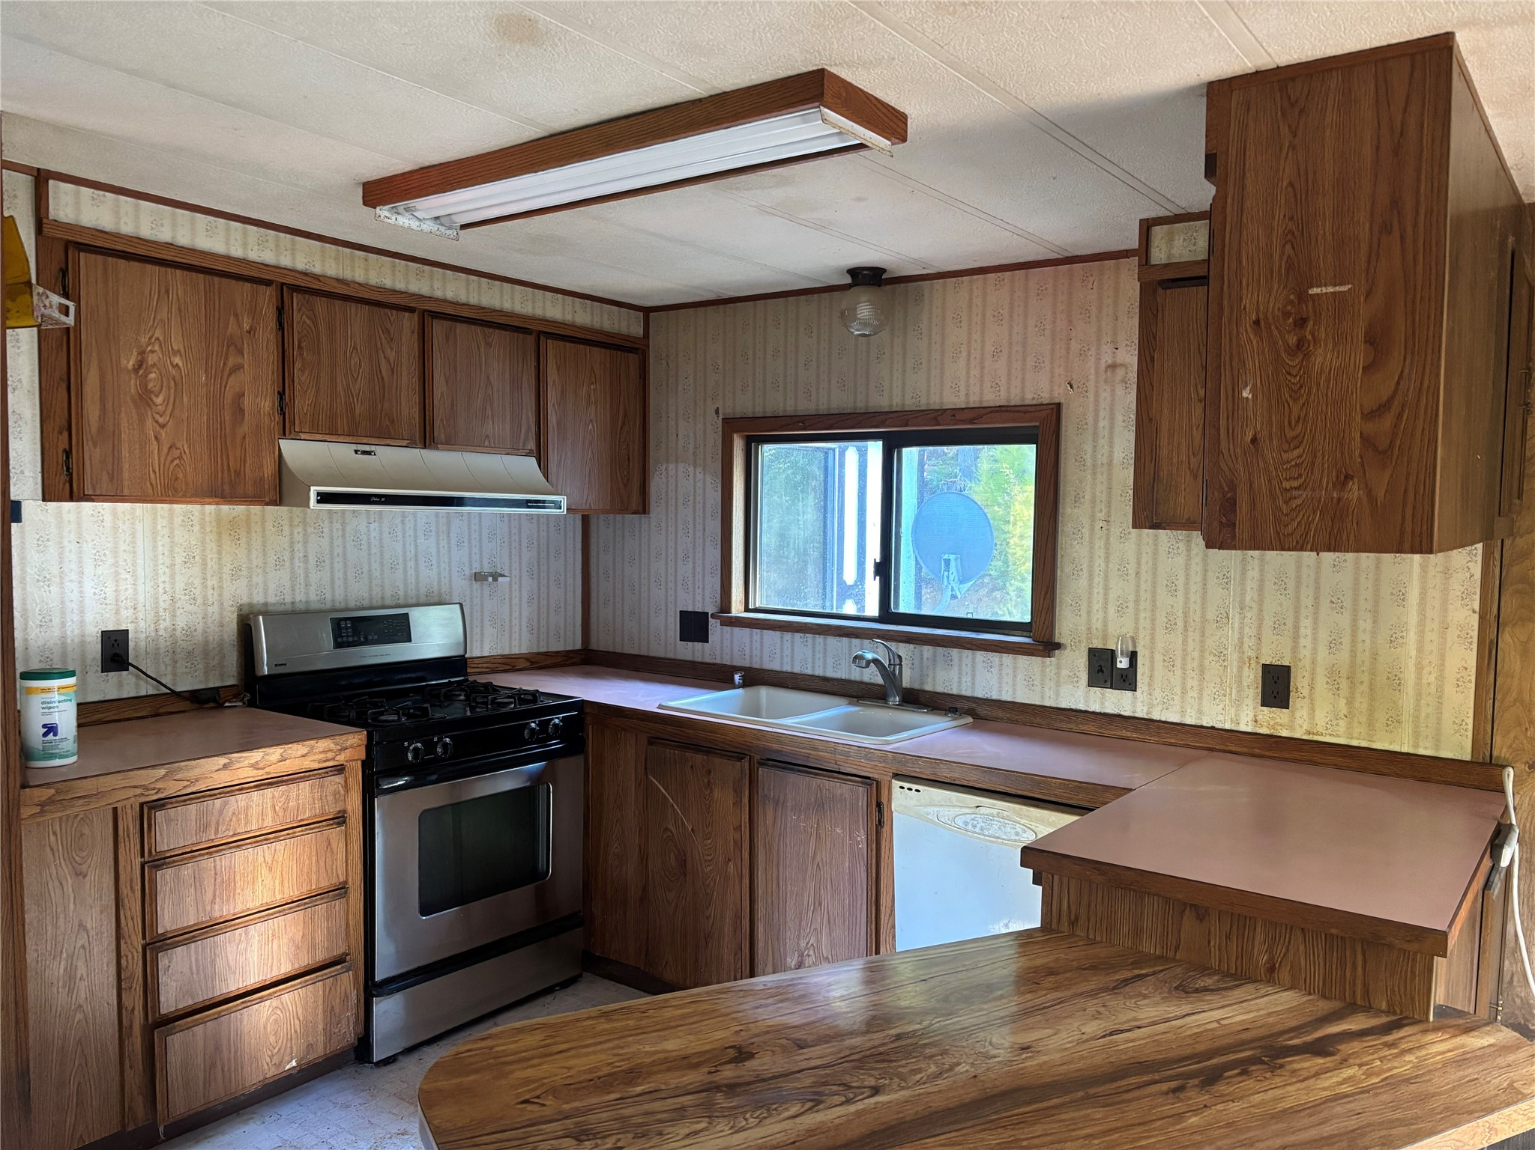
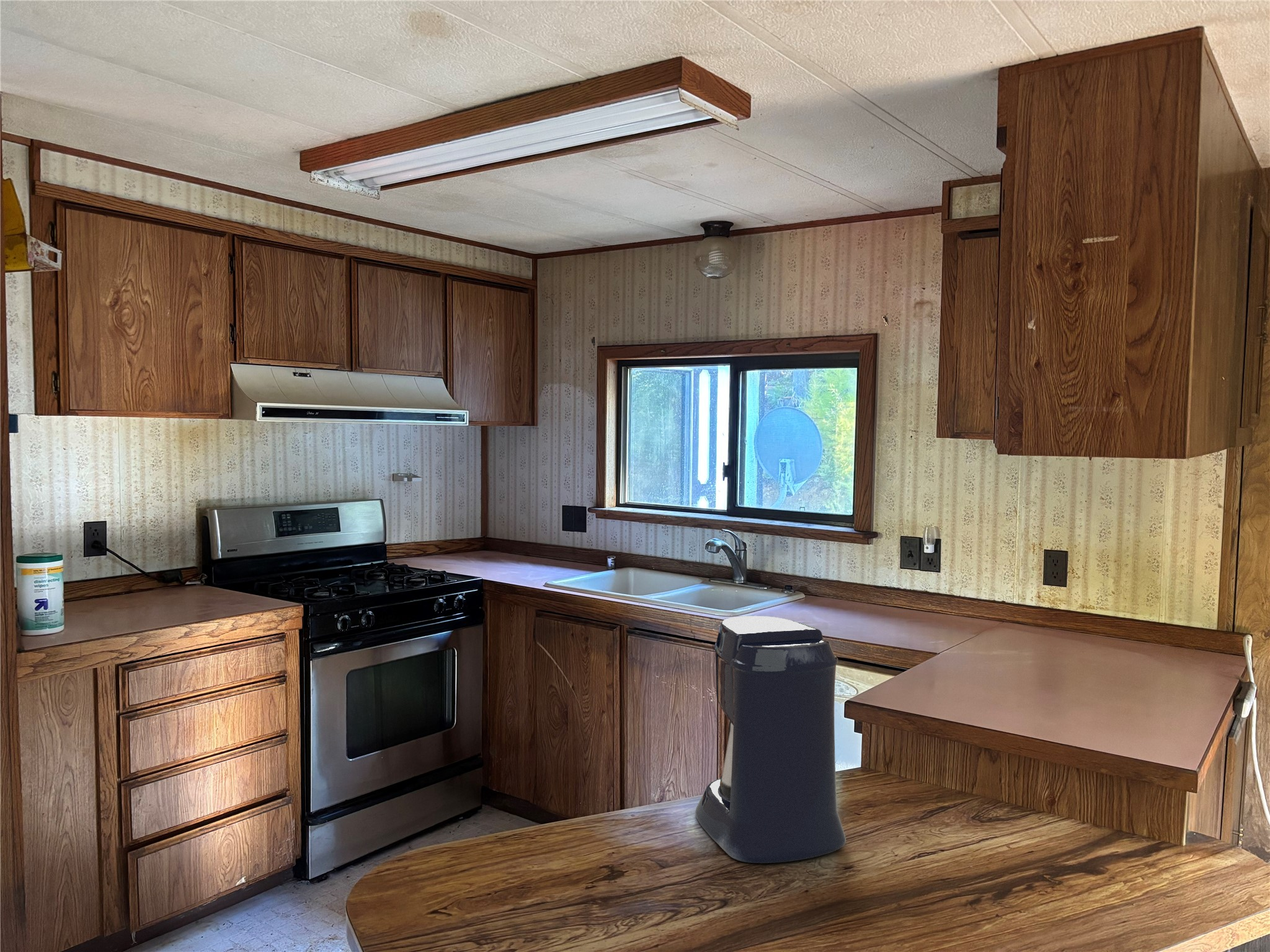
+ coffee maker [695,615,846,864]
